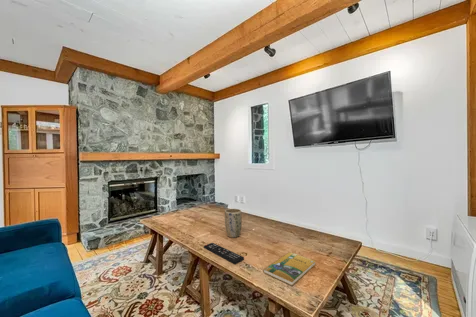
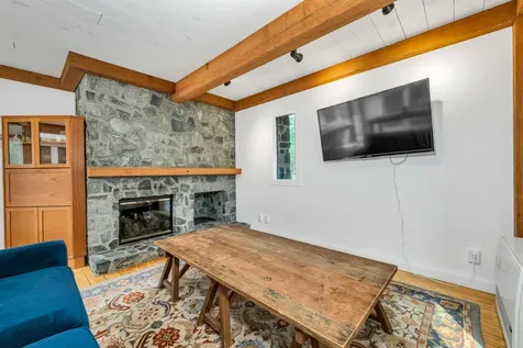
- remote control [203,242,245,265]
- plant pot [224,208,243,239]
- booklet [262,251,316,286]
